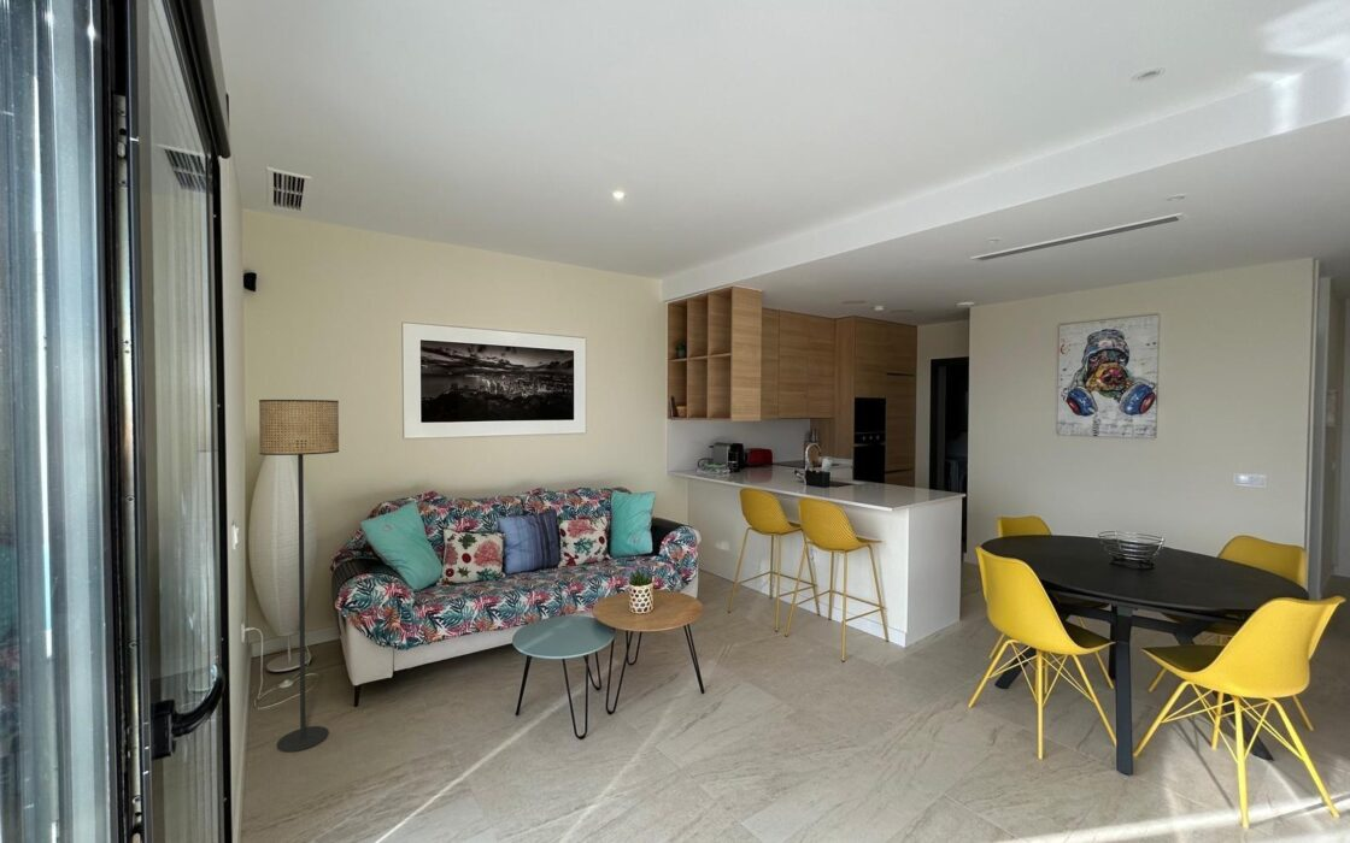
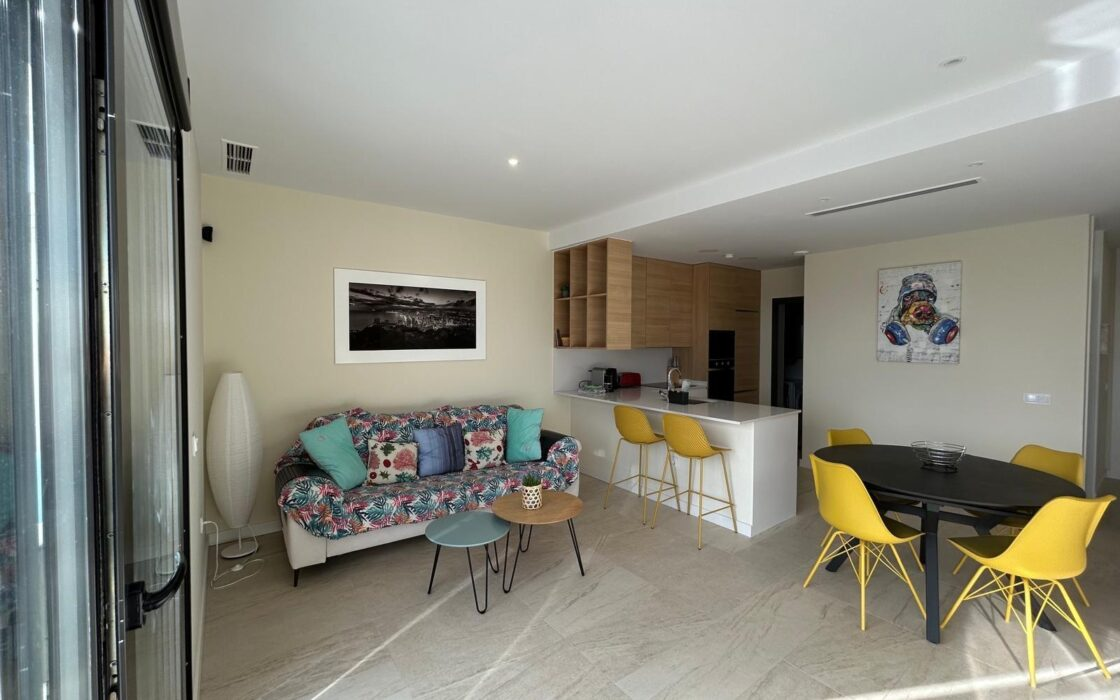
- floor lamp [258,399,340,754]
